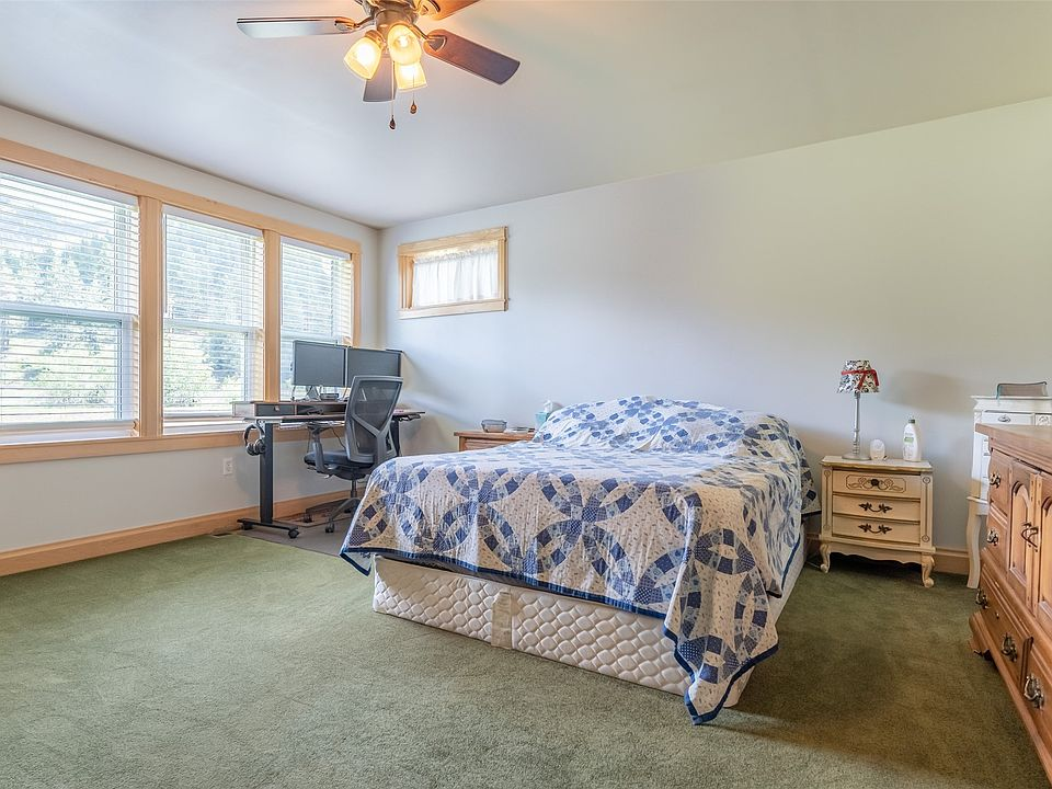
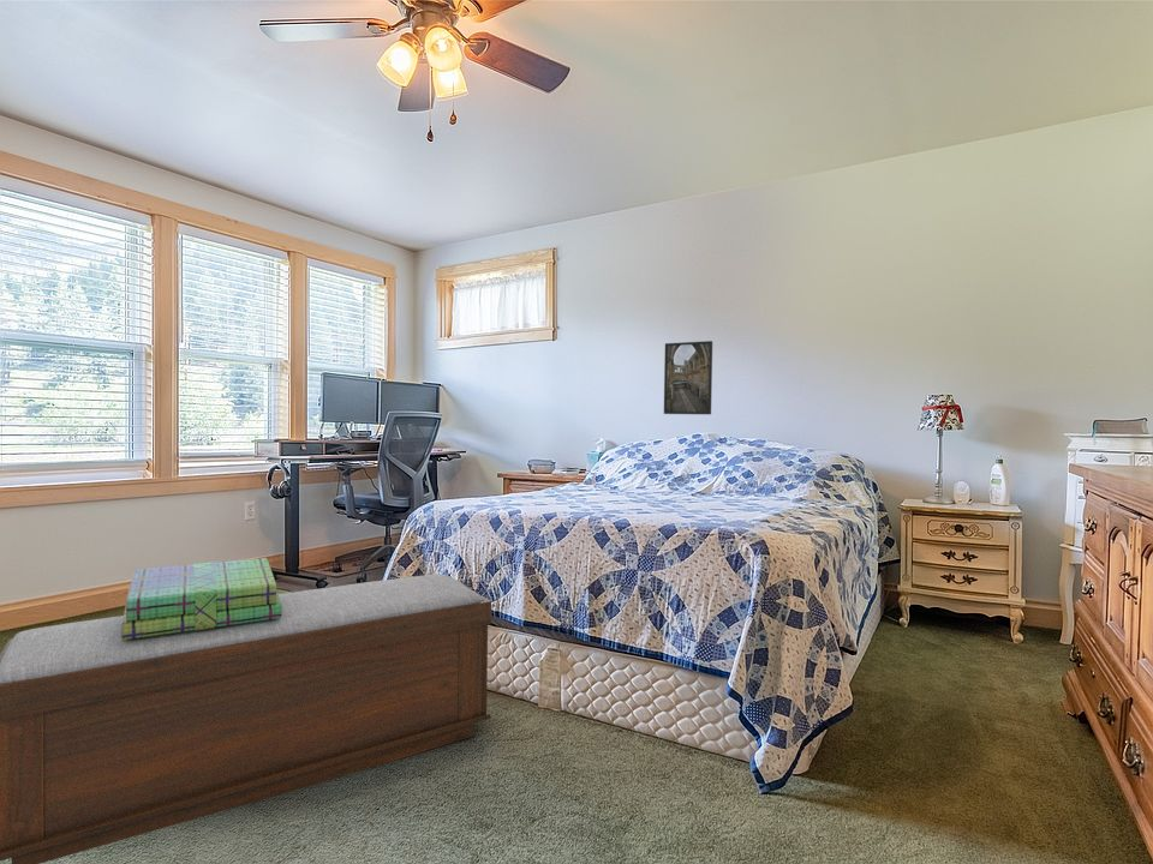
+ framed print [663,340,713,415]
+ stack of books [121,557,282,640]
+ bench [0,572,492,864]
